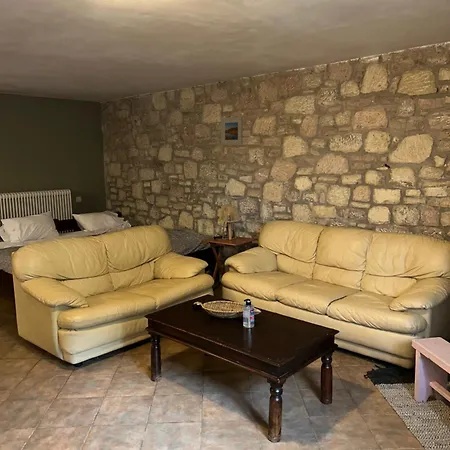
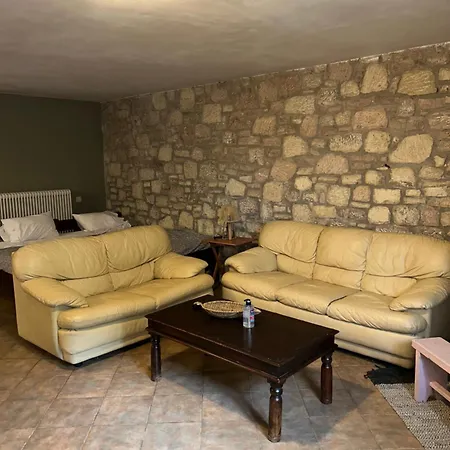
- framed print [220,116,244,146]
